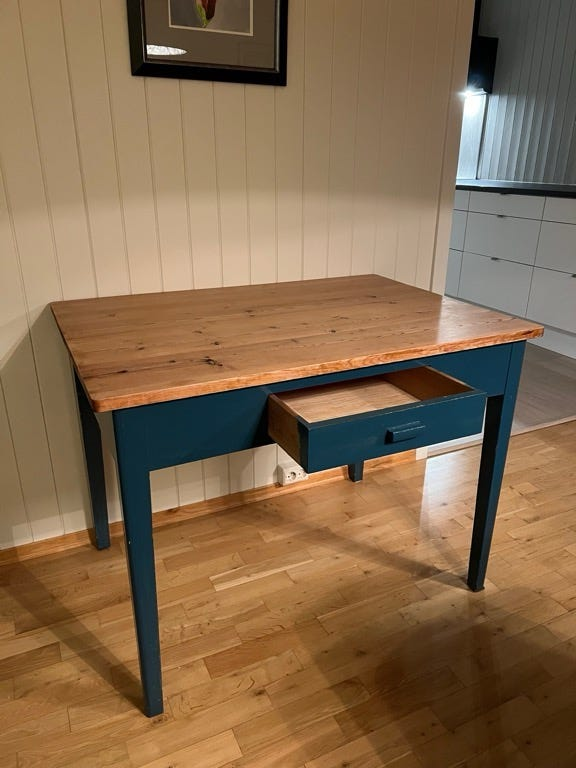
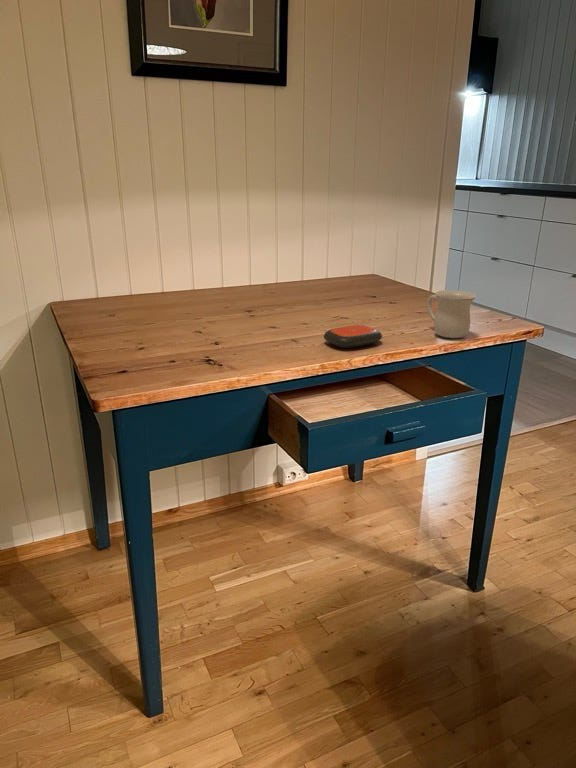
+ mug [426,289,477,339]
+ remote control [323,324,383,349]
